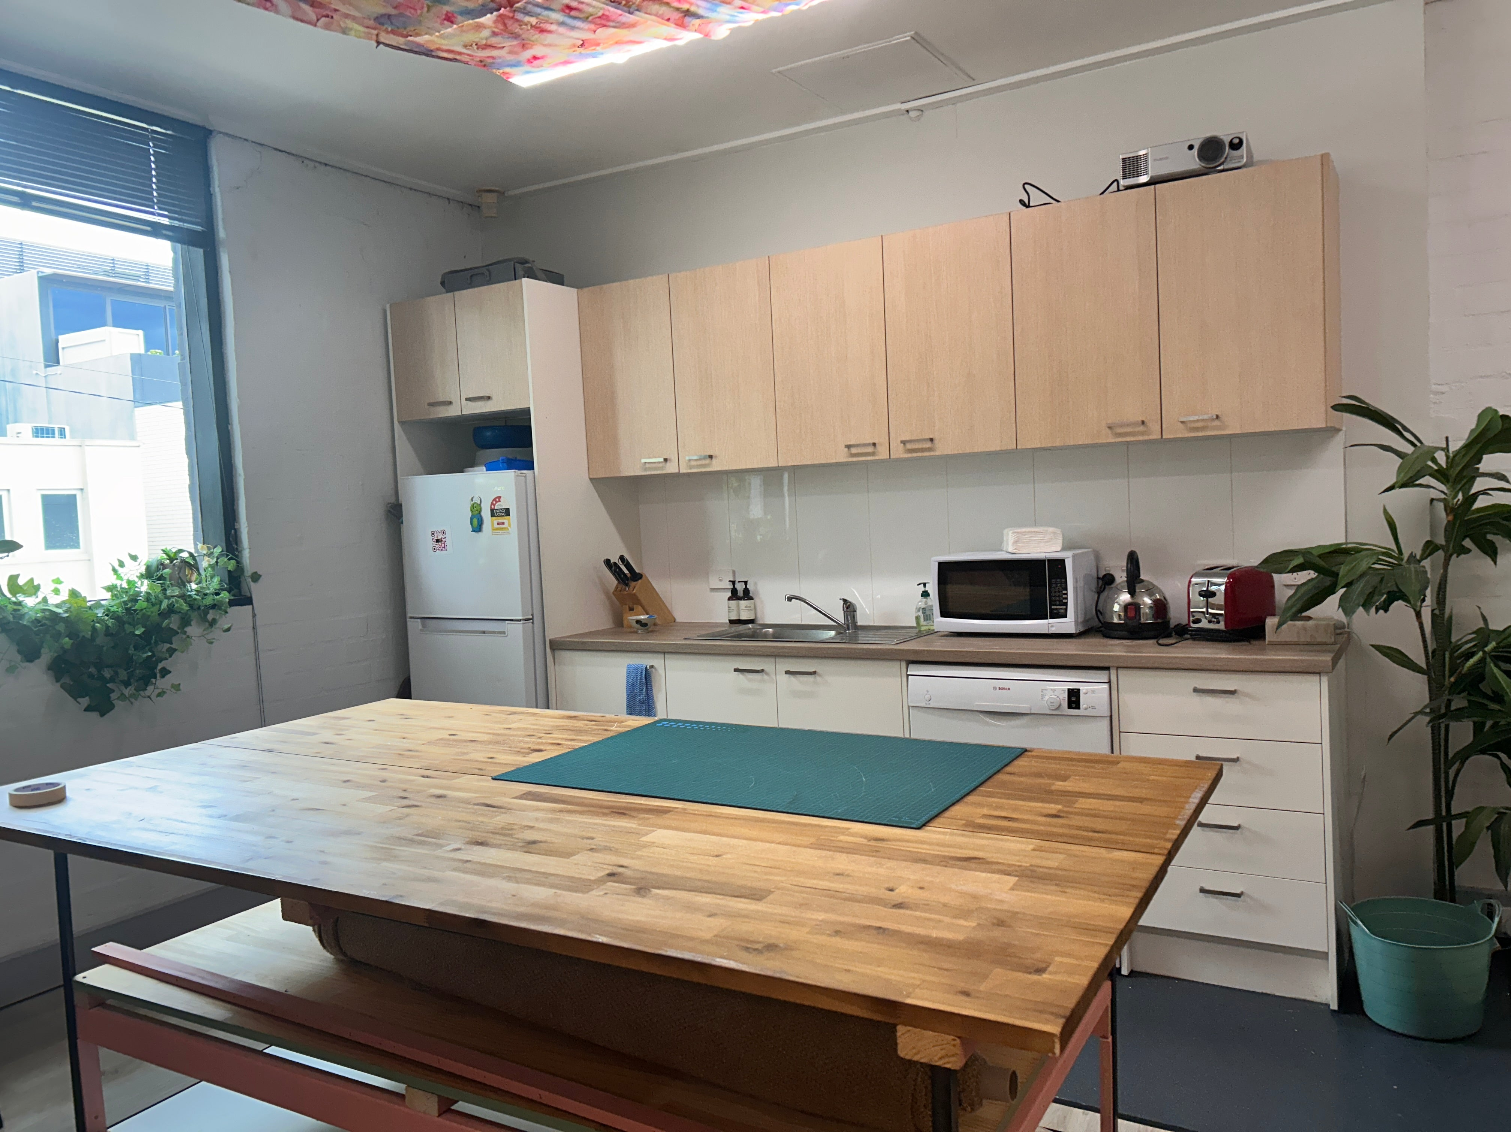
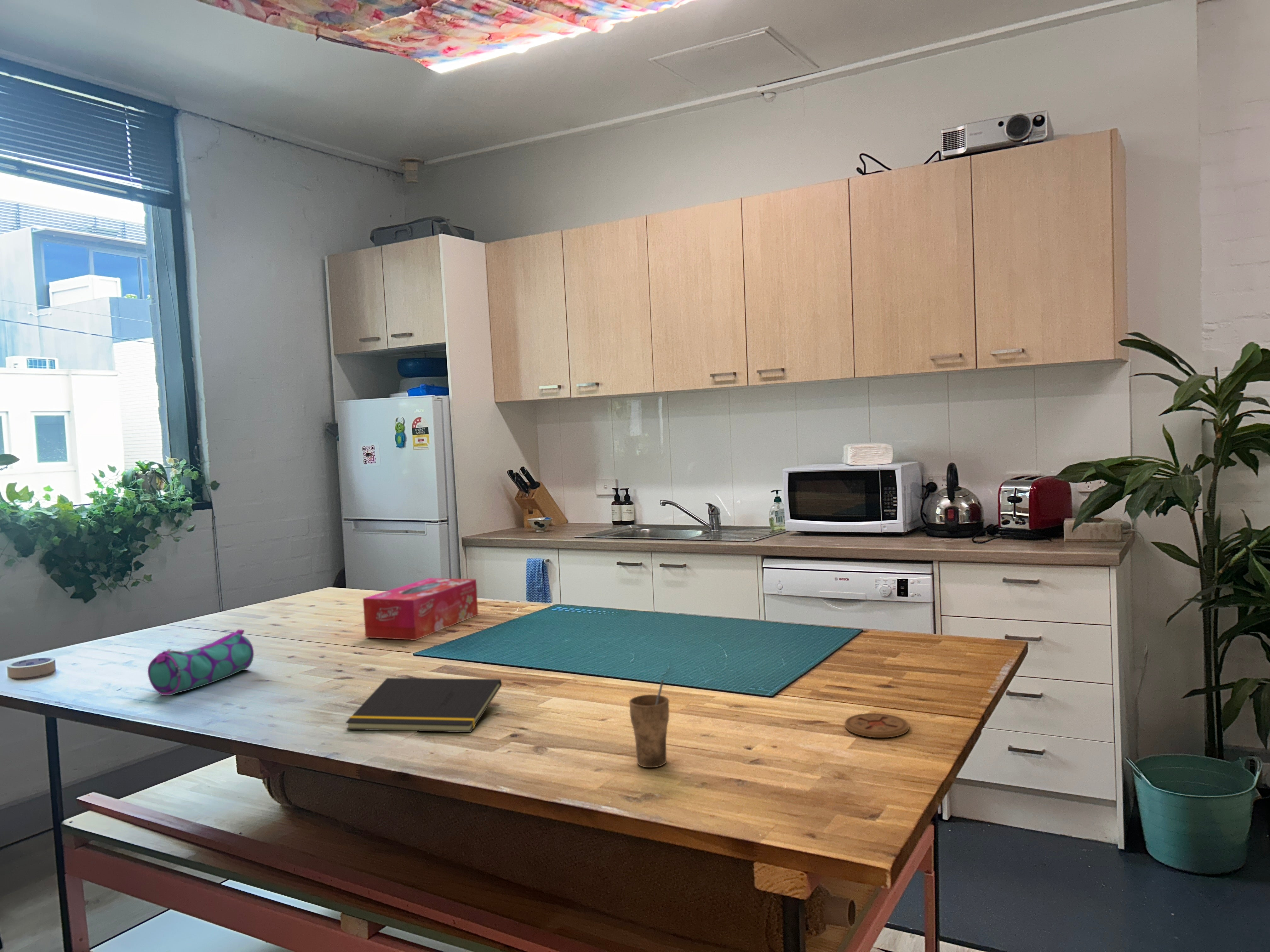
+ coaster [844,713,909,738]
+ tissue box [363,578,478,640]
+ pencil case [147,629,254,696]
+ notepad [345,677,502,733]
+ cup [629,680,669,768]
